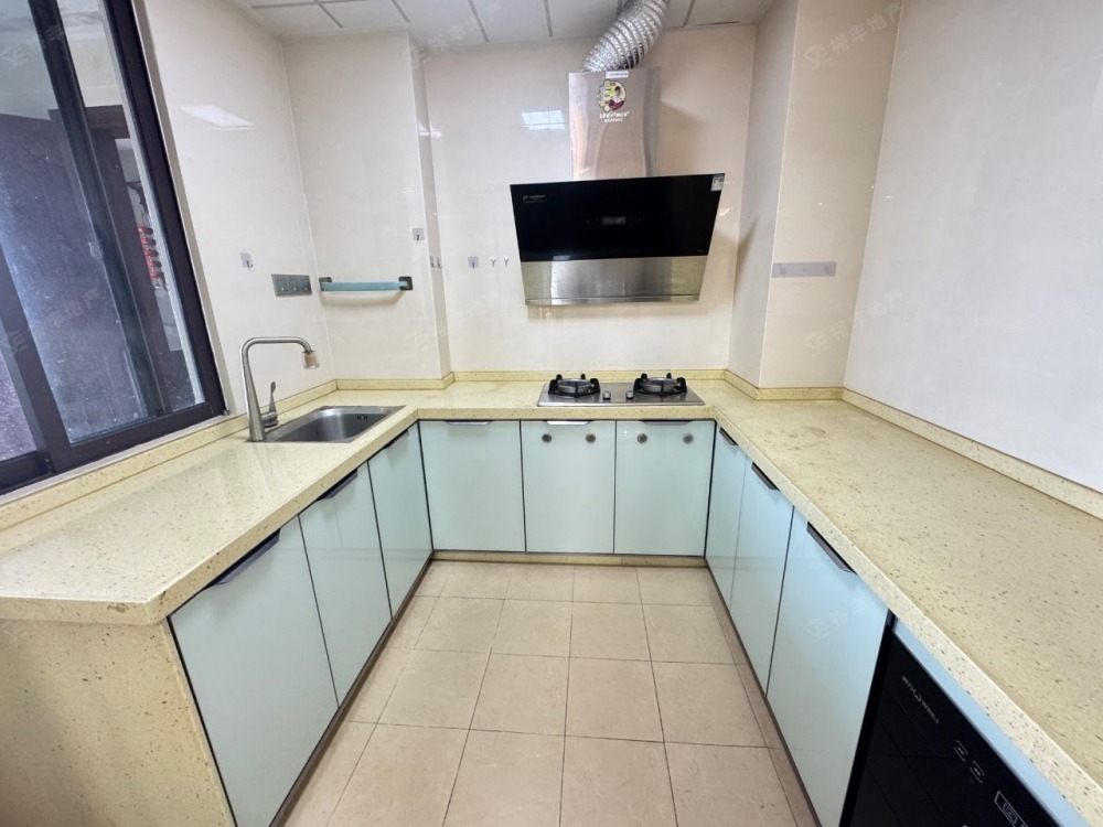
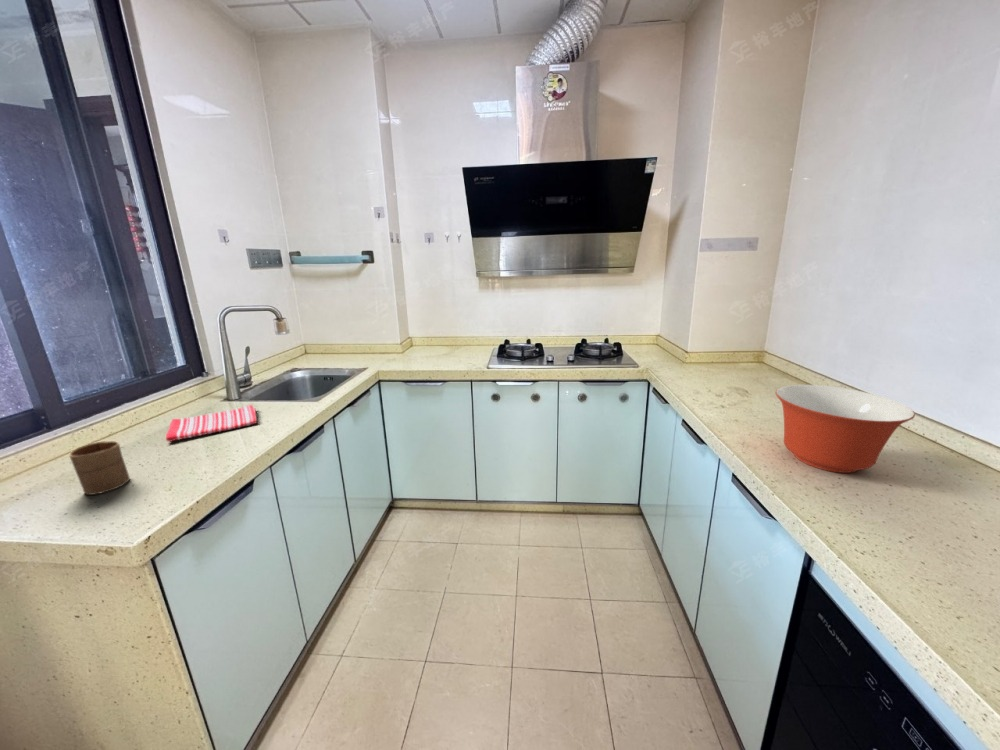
+ dish towel [165,404,258,443]
+ cup [68,440,131,496]
+ mixing bowl [774,384,916,474]
